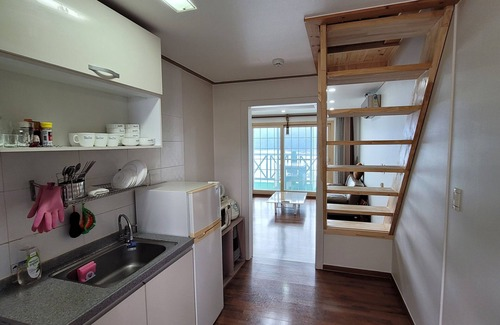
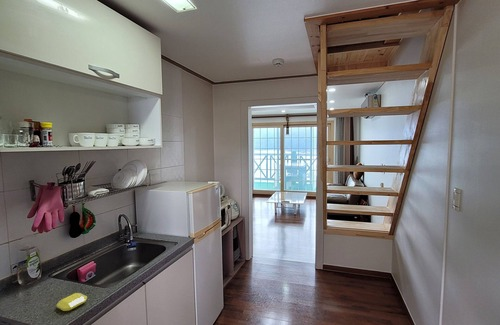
+ soap bar [56,292,88,312]
